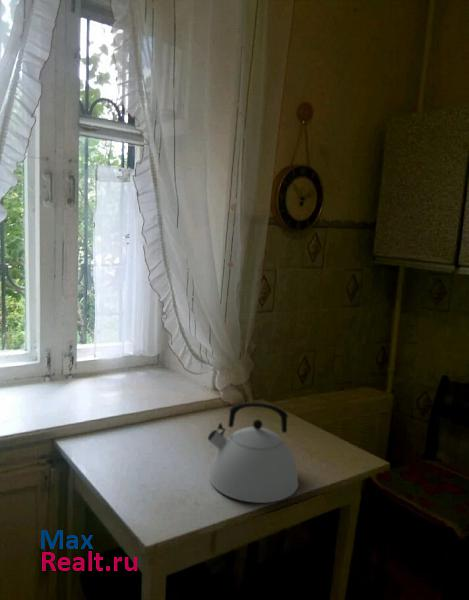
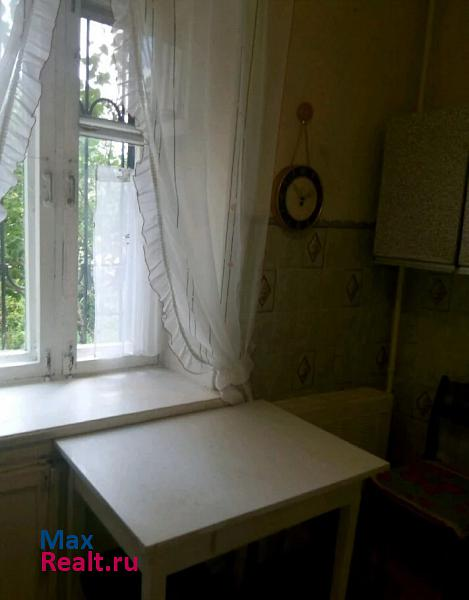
- kettle [207,401,299,504]
